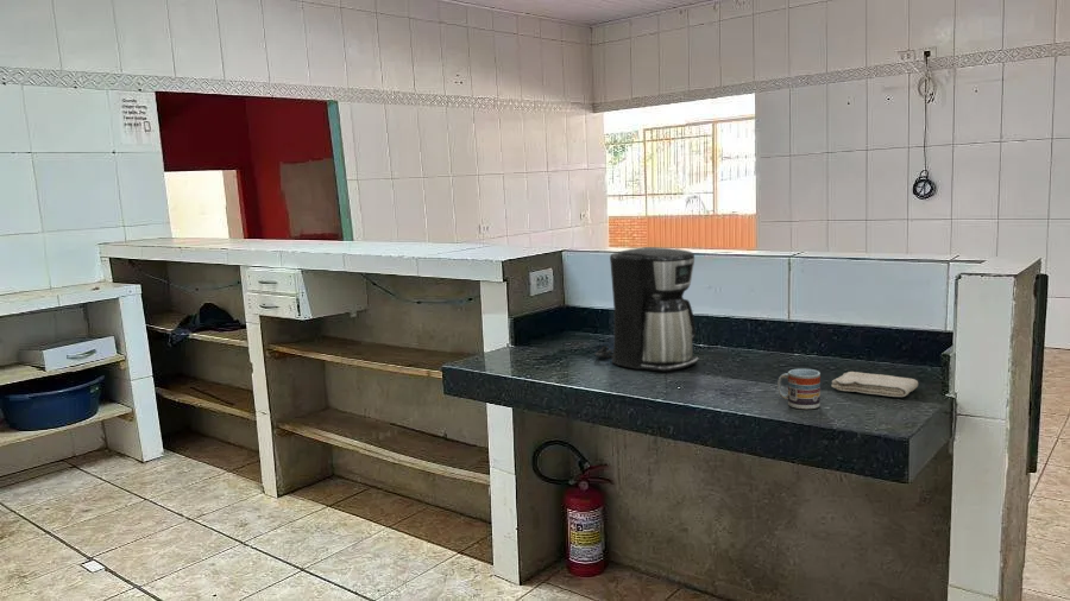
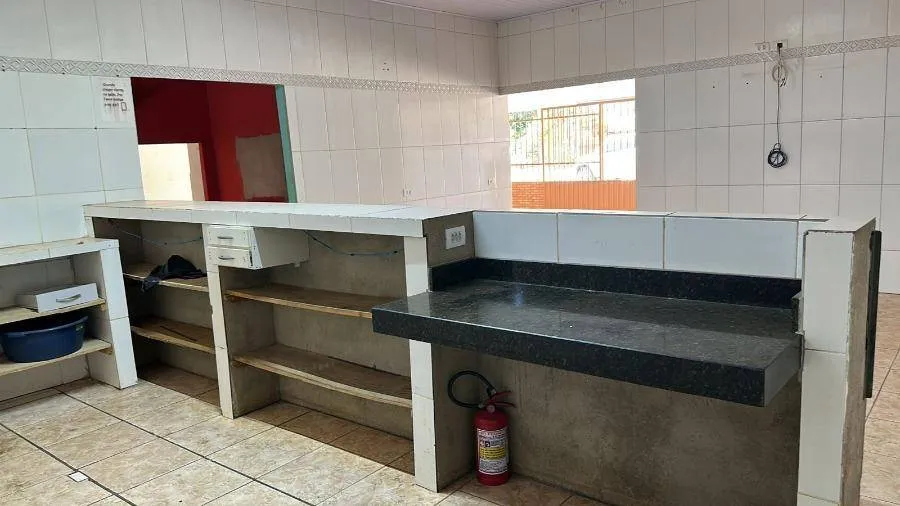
- cup [776,368,822,410]
- washcloth [831,371,919,398]
- coffee maker [593,246,700,373]
